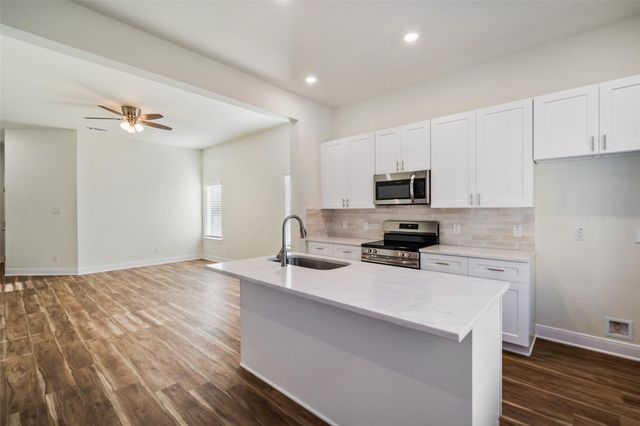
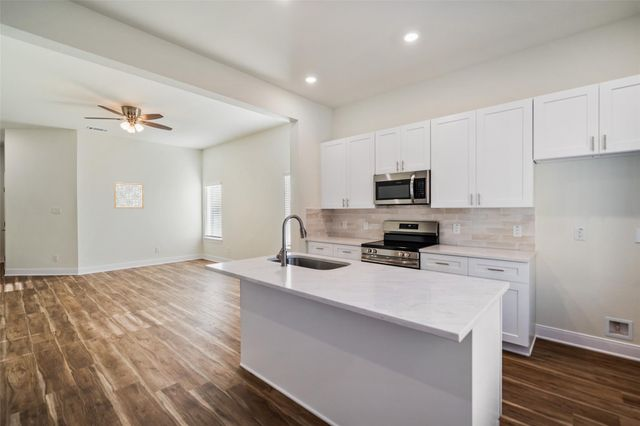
+ wall art [113,181,145,209]
